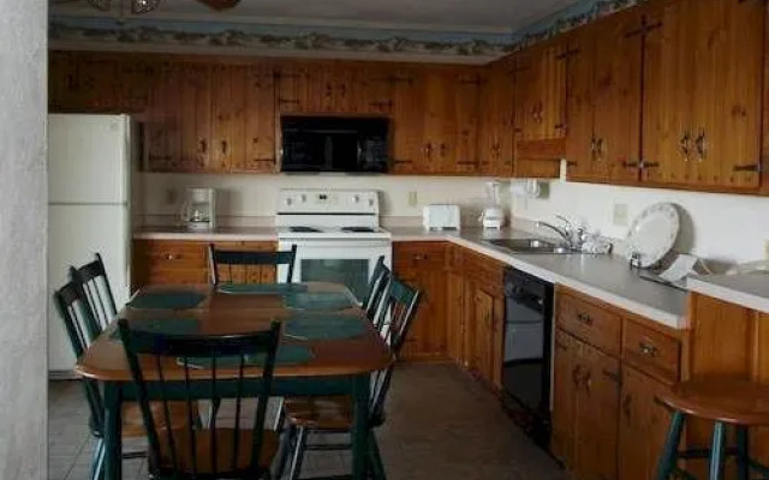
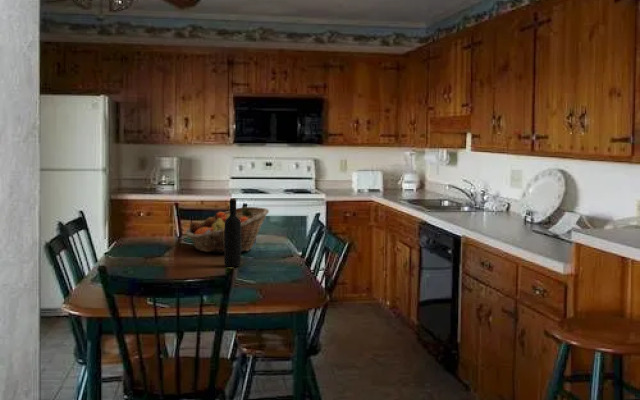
+ fruit basket [185,206,270,254]
+ wine bottle [223,197,242,267]
